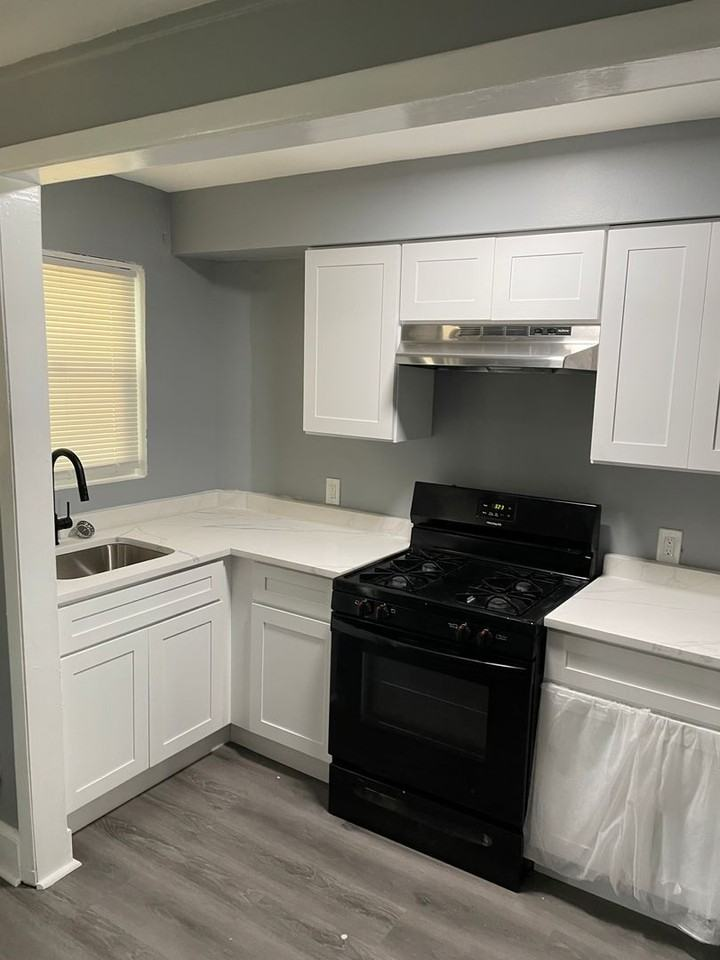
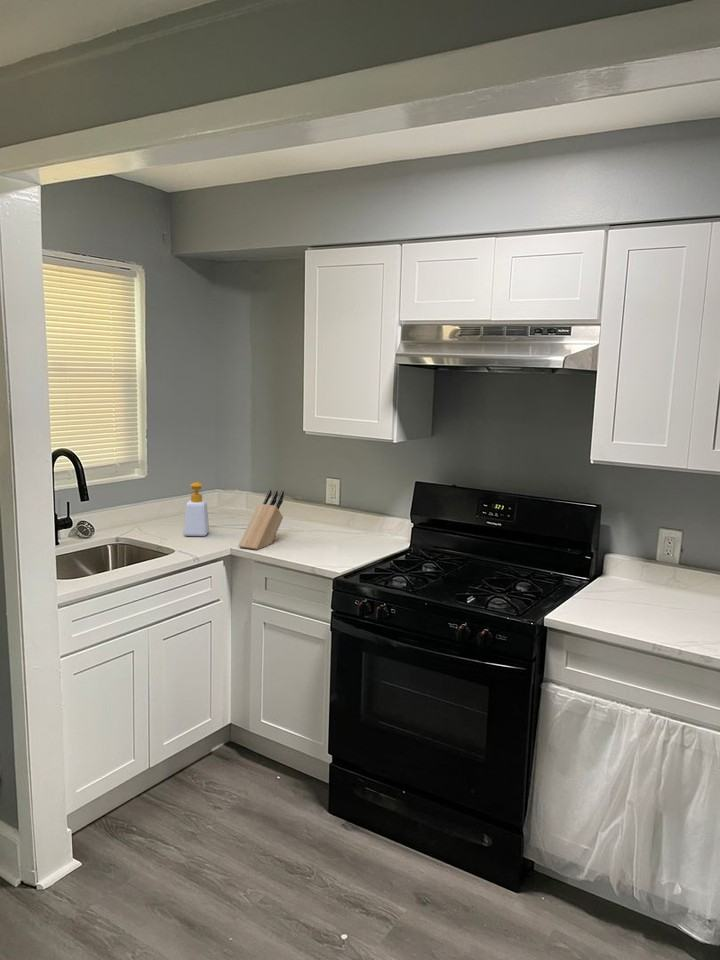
+ knife block [238,489,285,550]
+ soap bottle [183,481,210,537]
